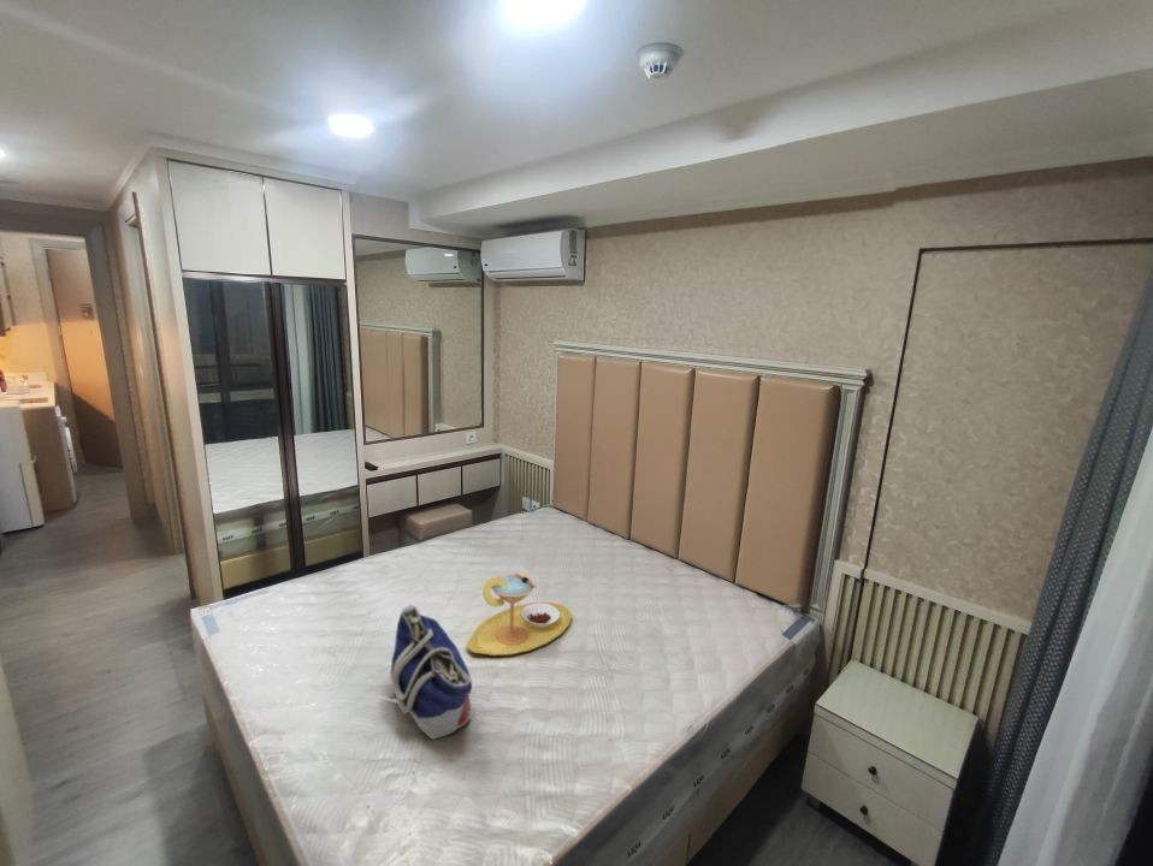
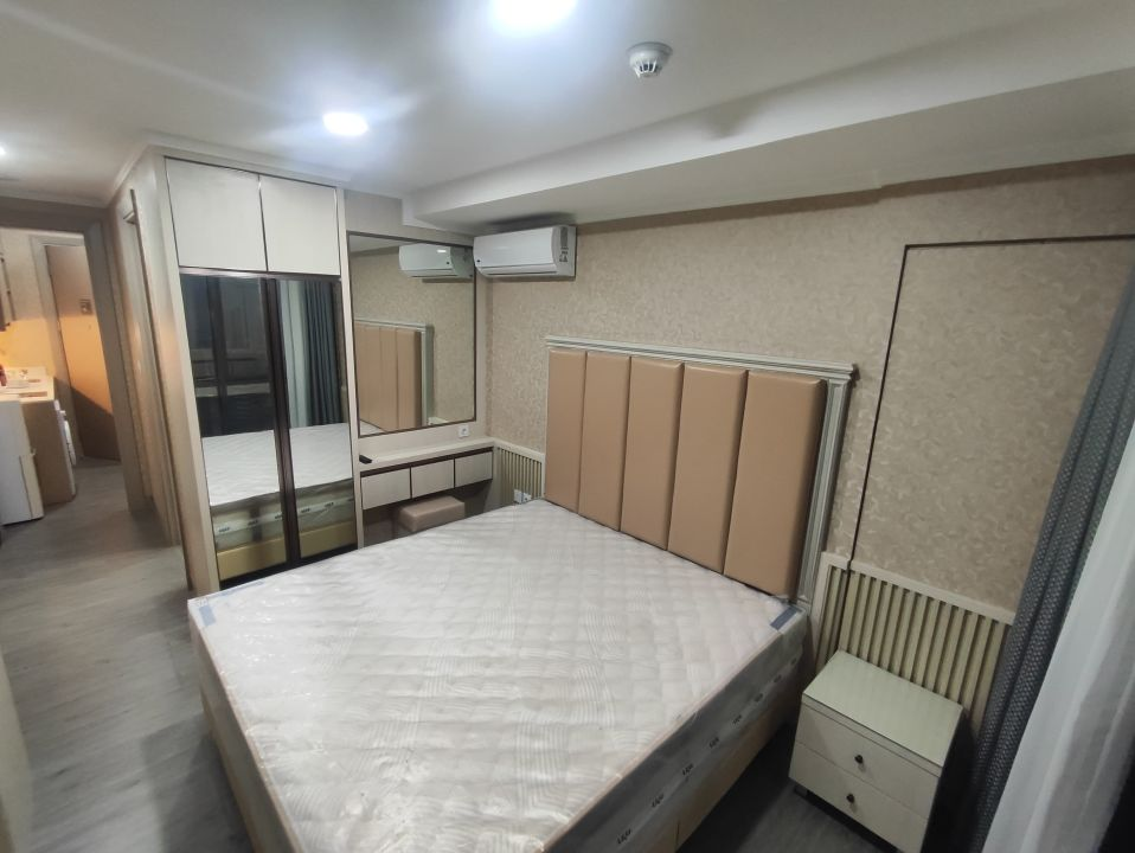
- tote bag [389,604,474,741]
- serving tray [465,571,573,657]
